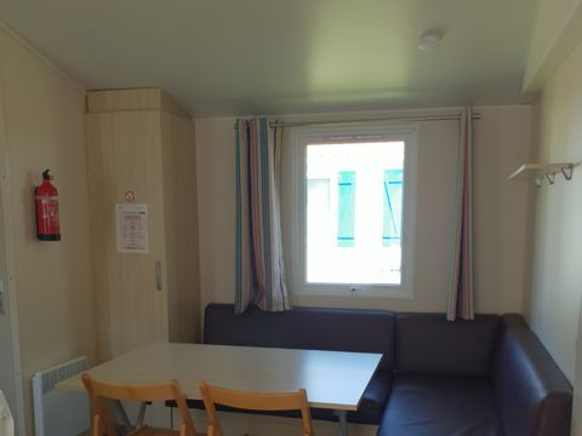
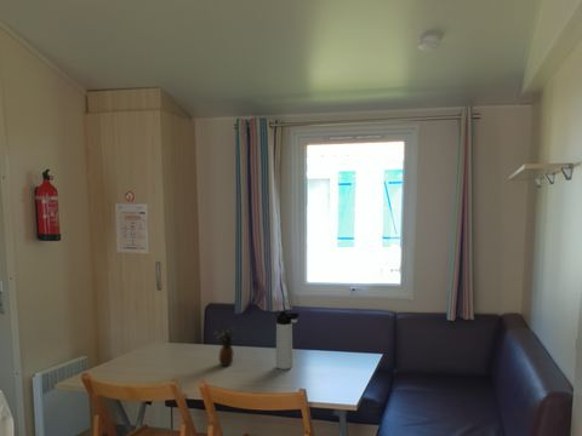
+ thermos bottle [275,310,301,371]
+ fruit [212,326,236,367]
